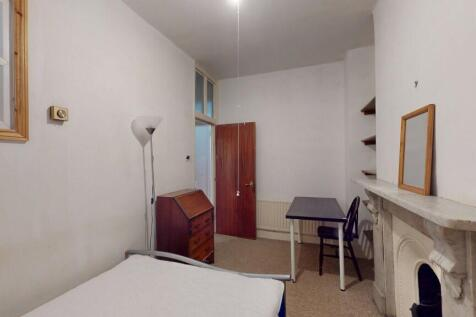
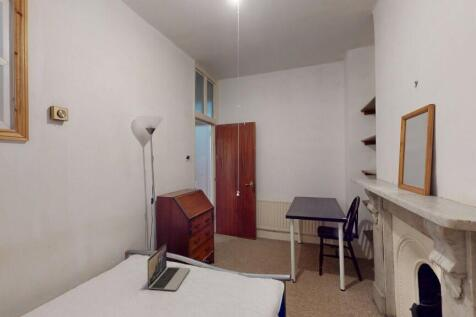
+ laptop [147,243,191,291]
